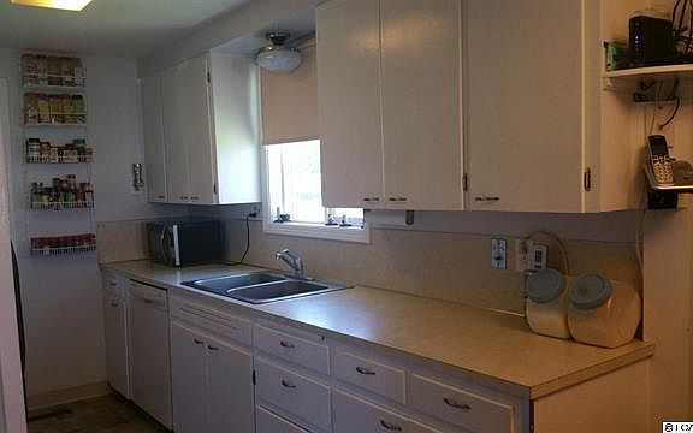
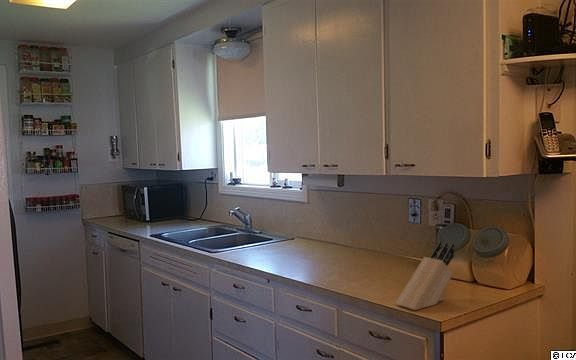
+ knife block [395,241,455,311]
